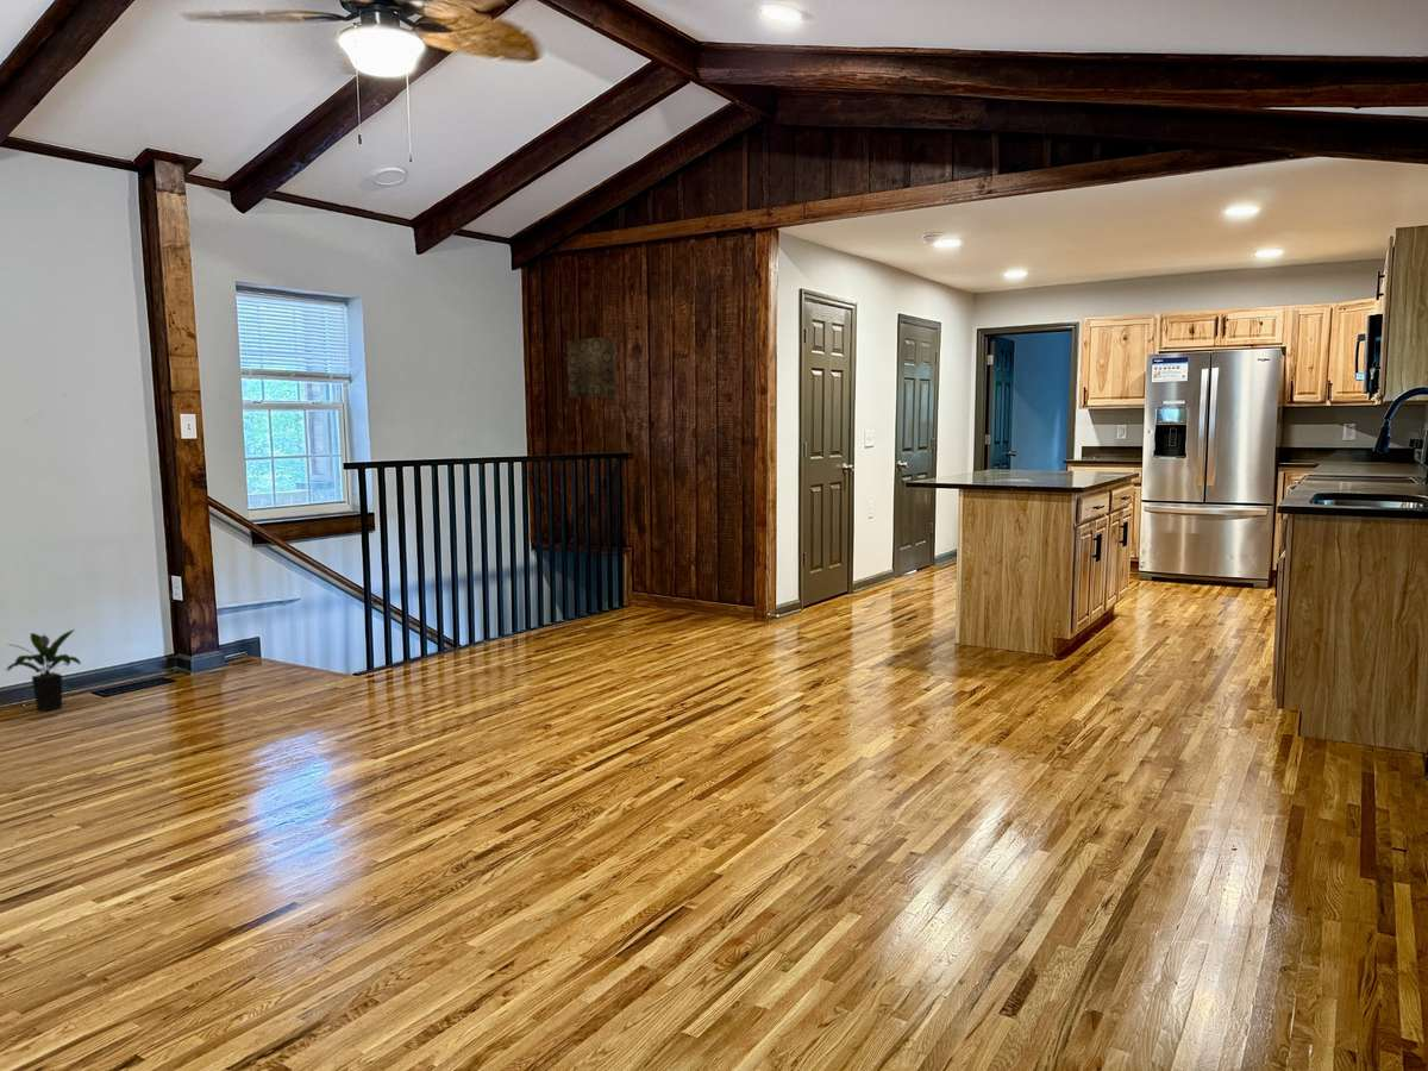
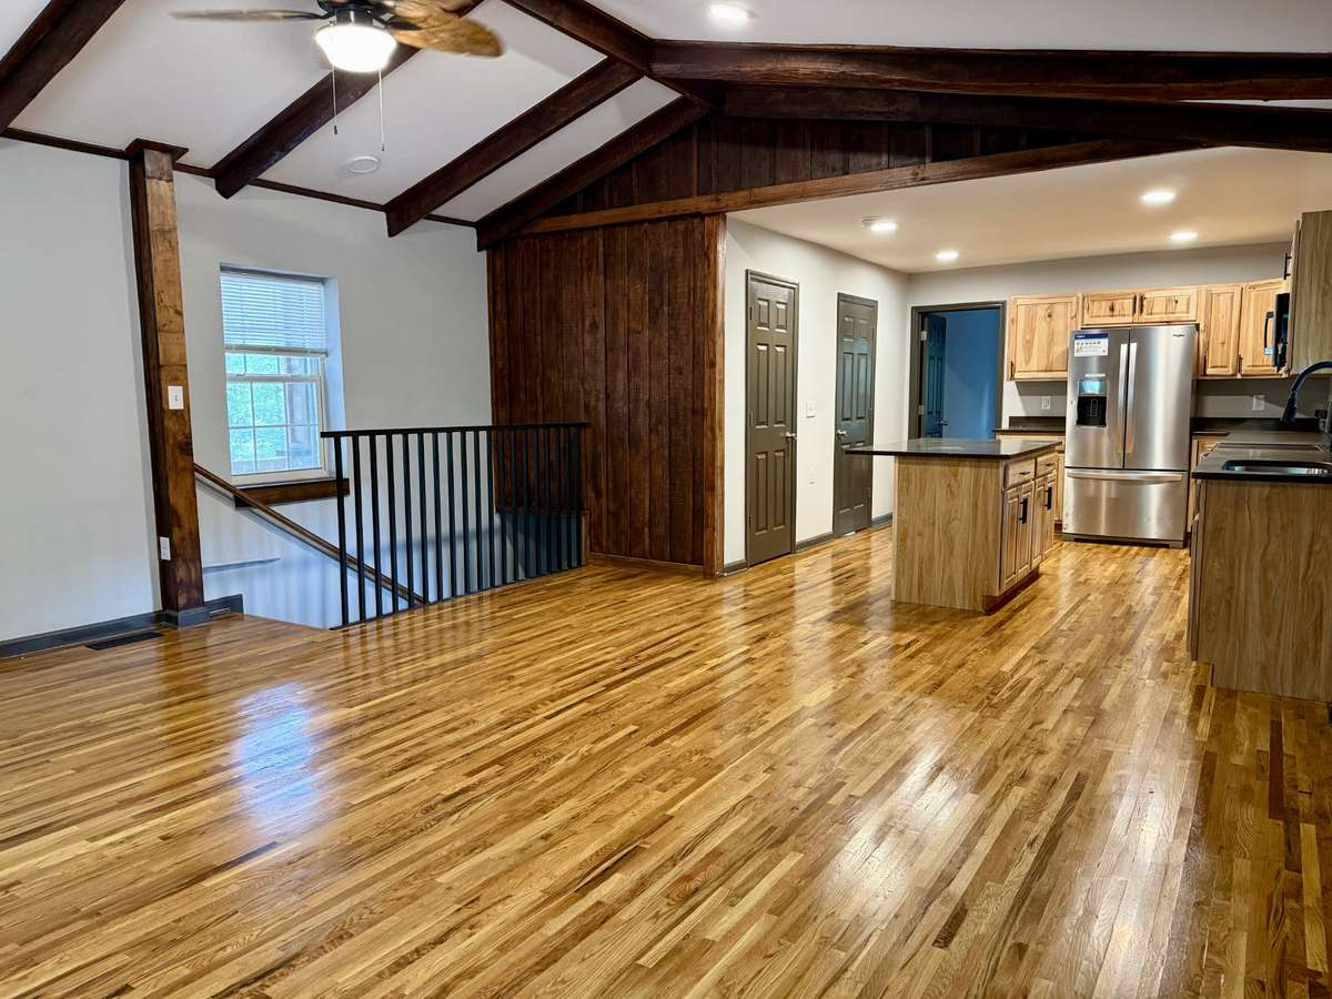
- potted plant [4,628,82,713]
- wall art [566,336,616,399]
